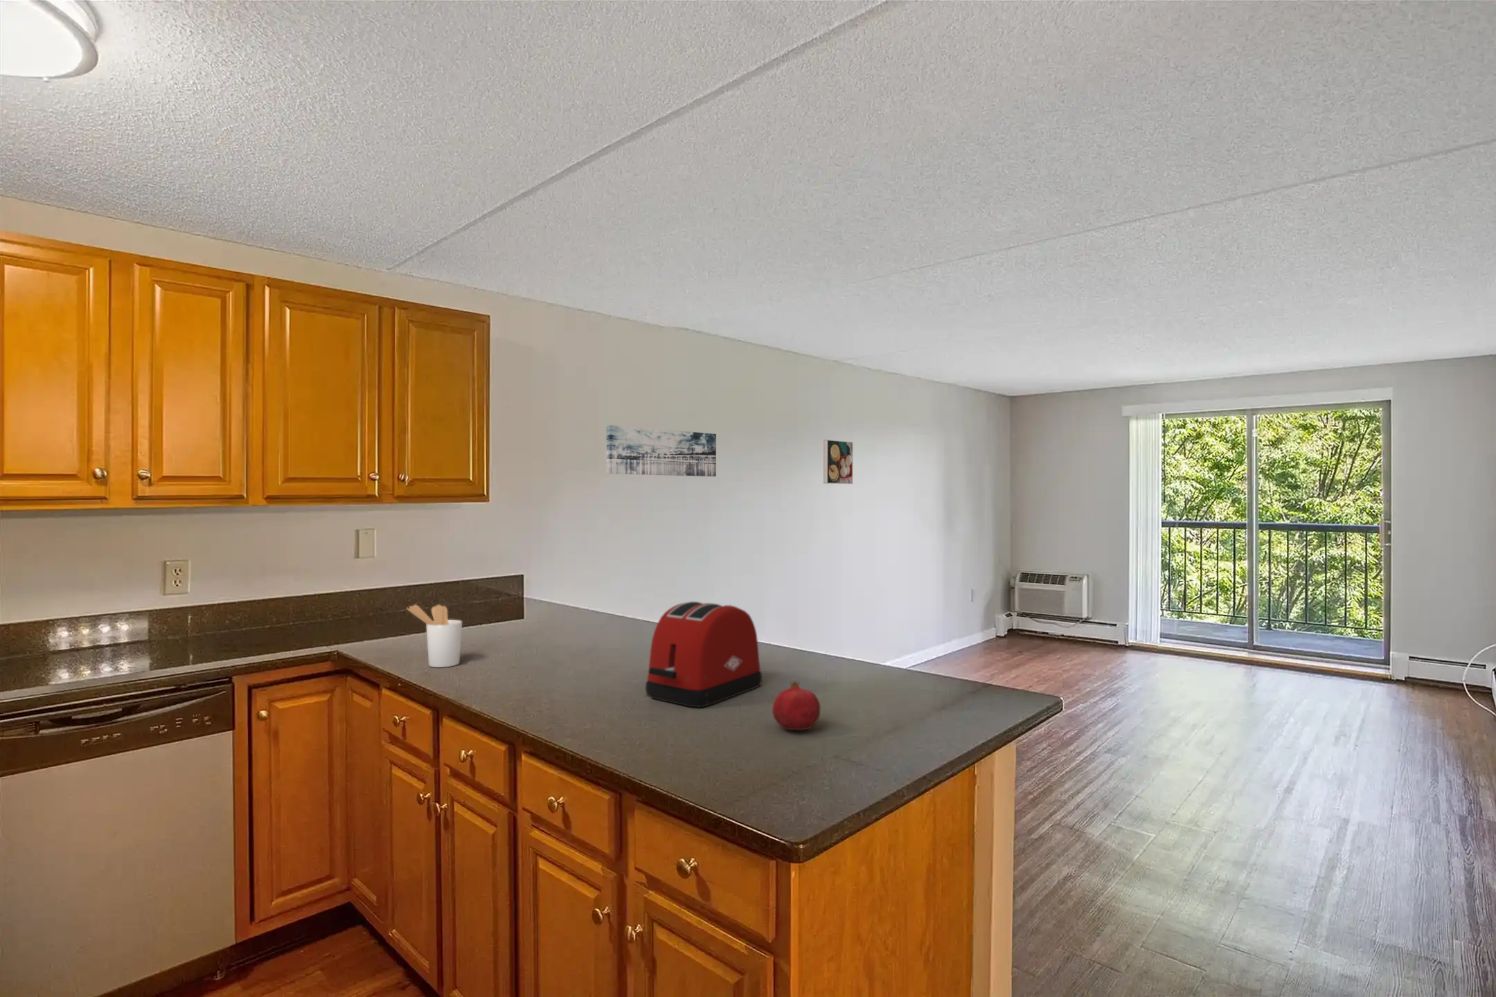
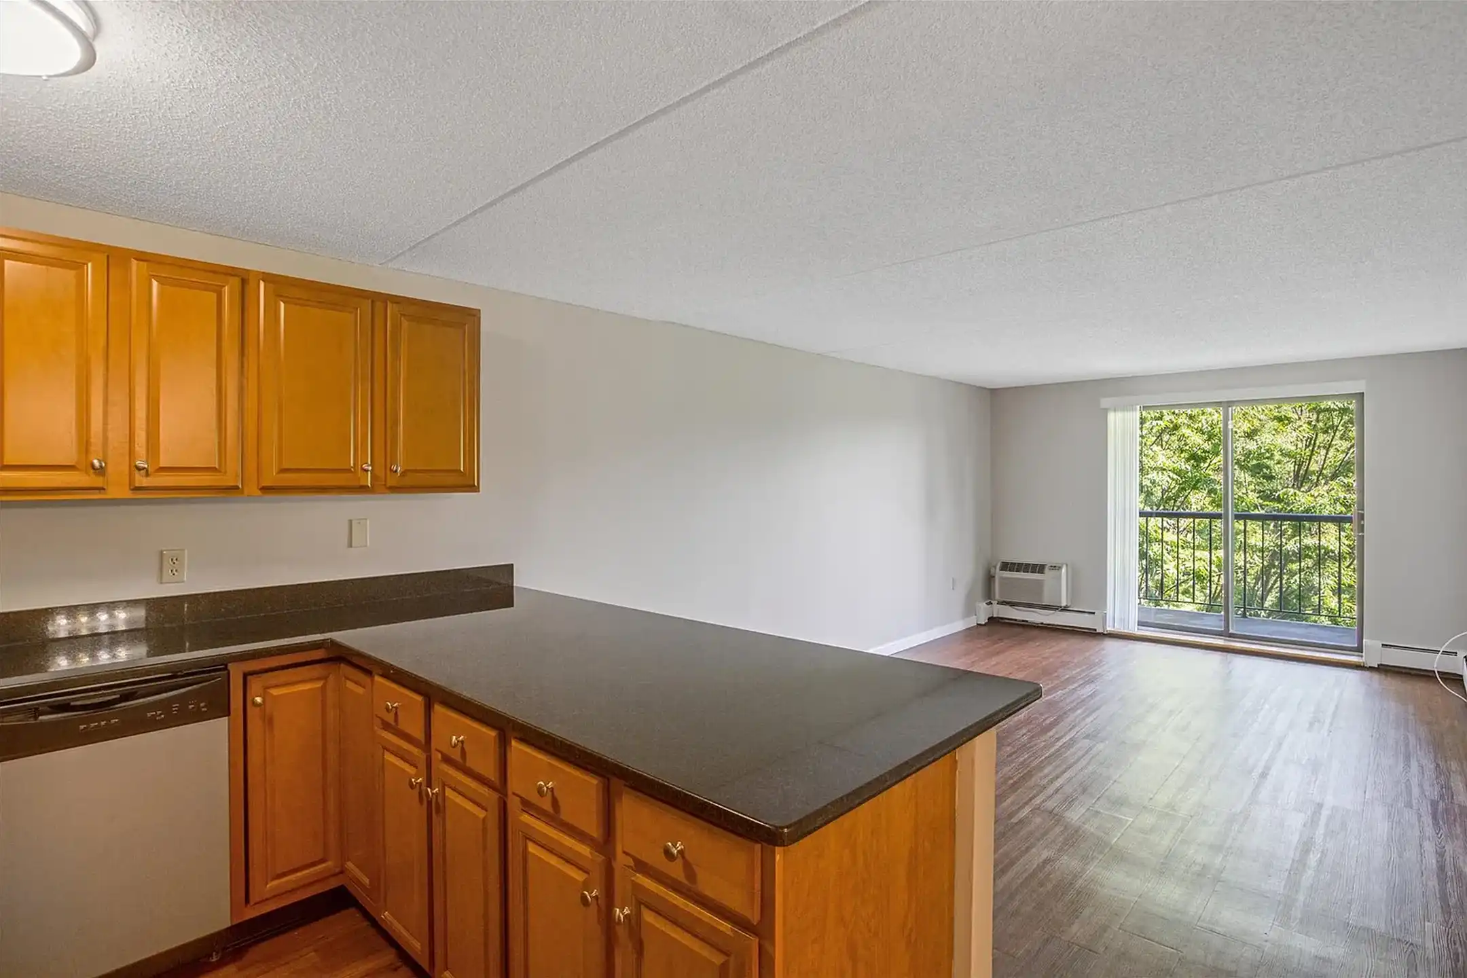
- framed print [823,438,854,485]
- fruit [771,681,820,731]
- utensil holder [406,604,463,668]
- toaster [644,601,762,708]
- wall art [606,424,717,477]
